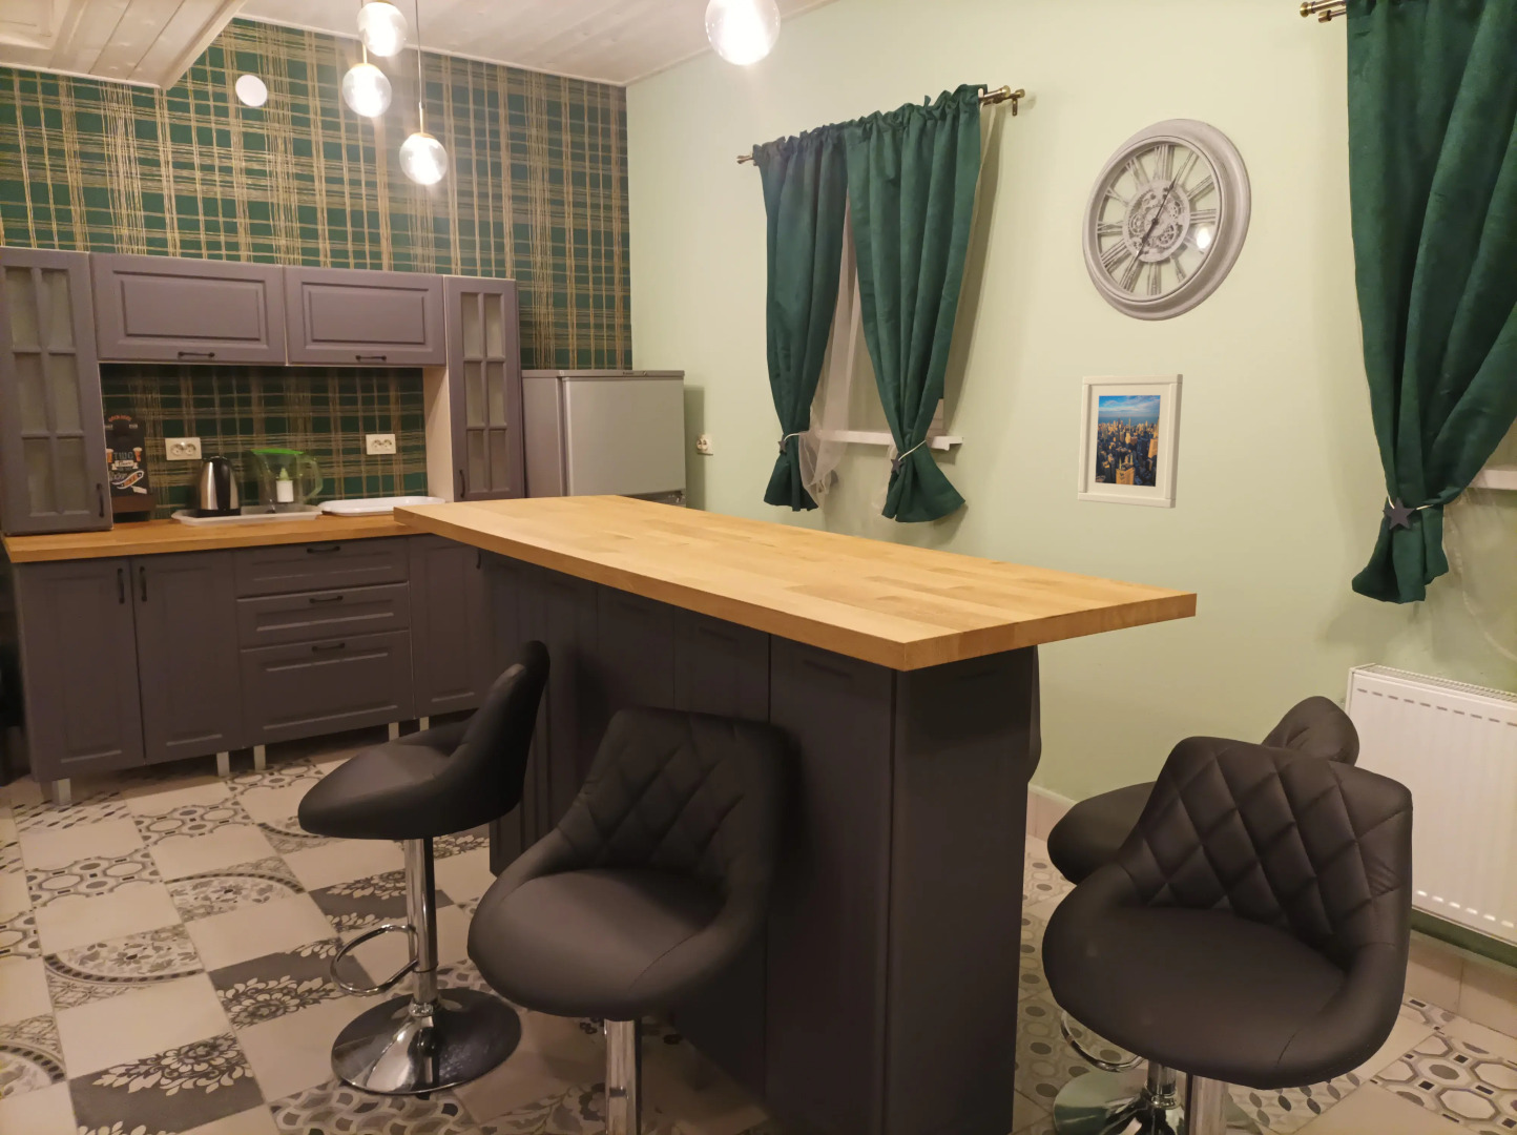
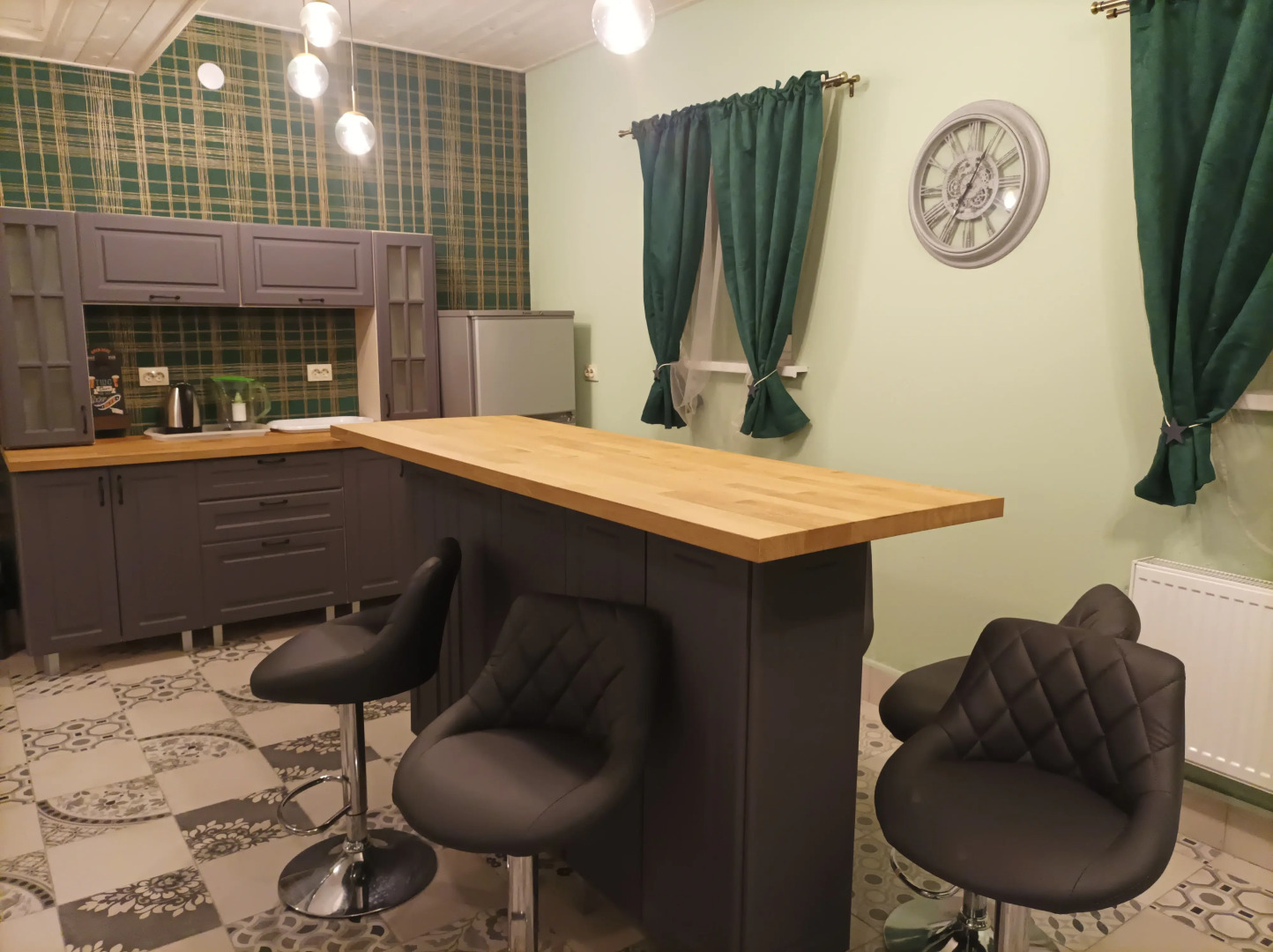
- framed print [1077,373,1185,510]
